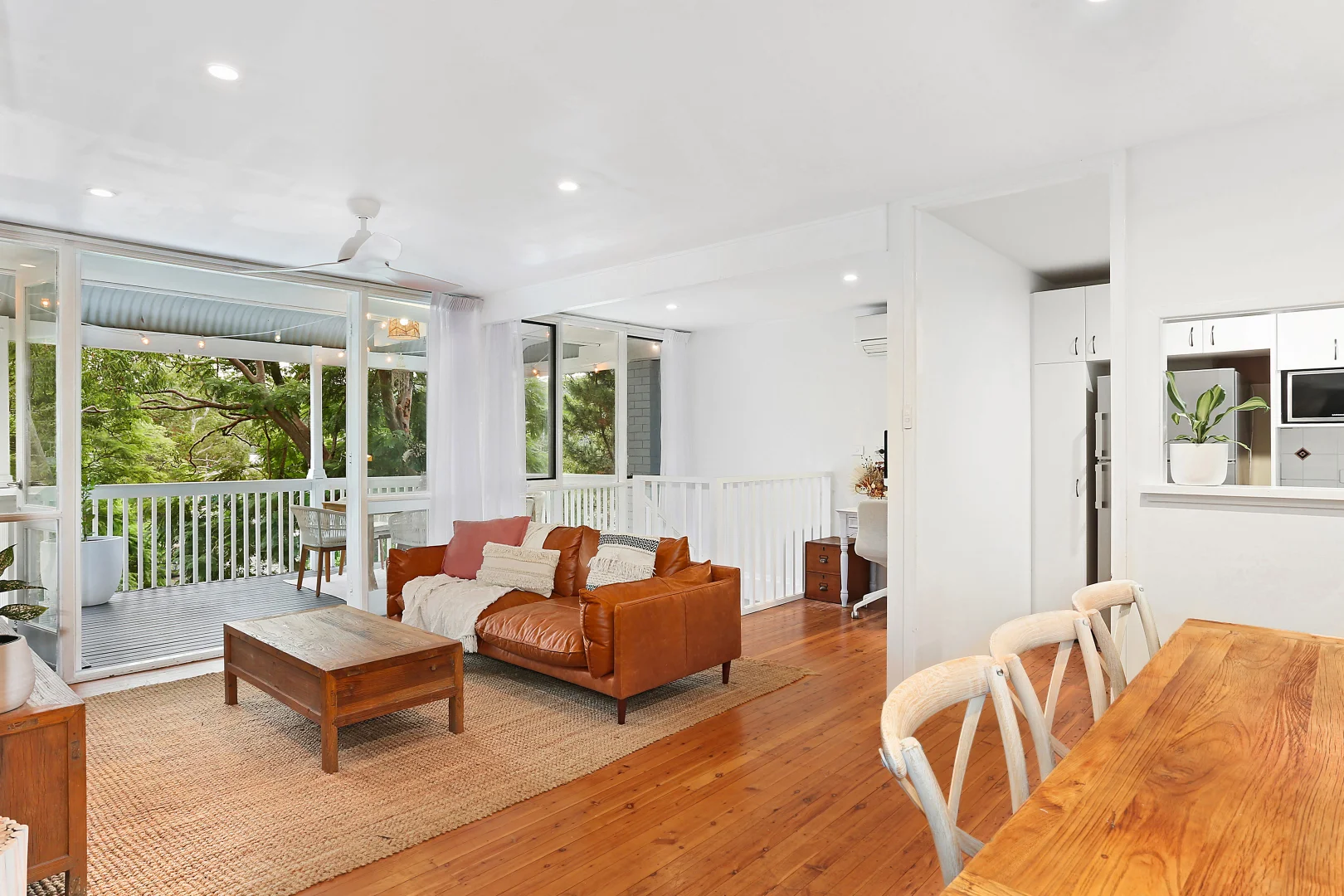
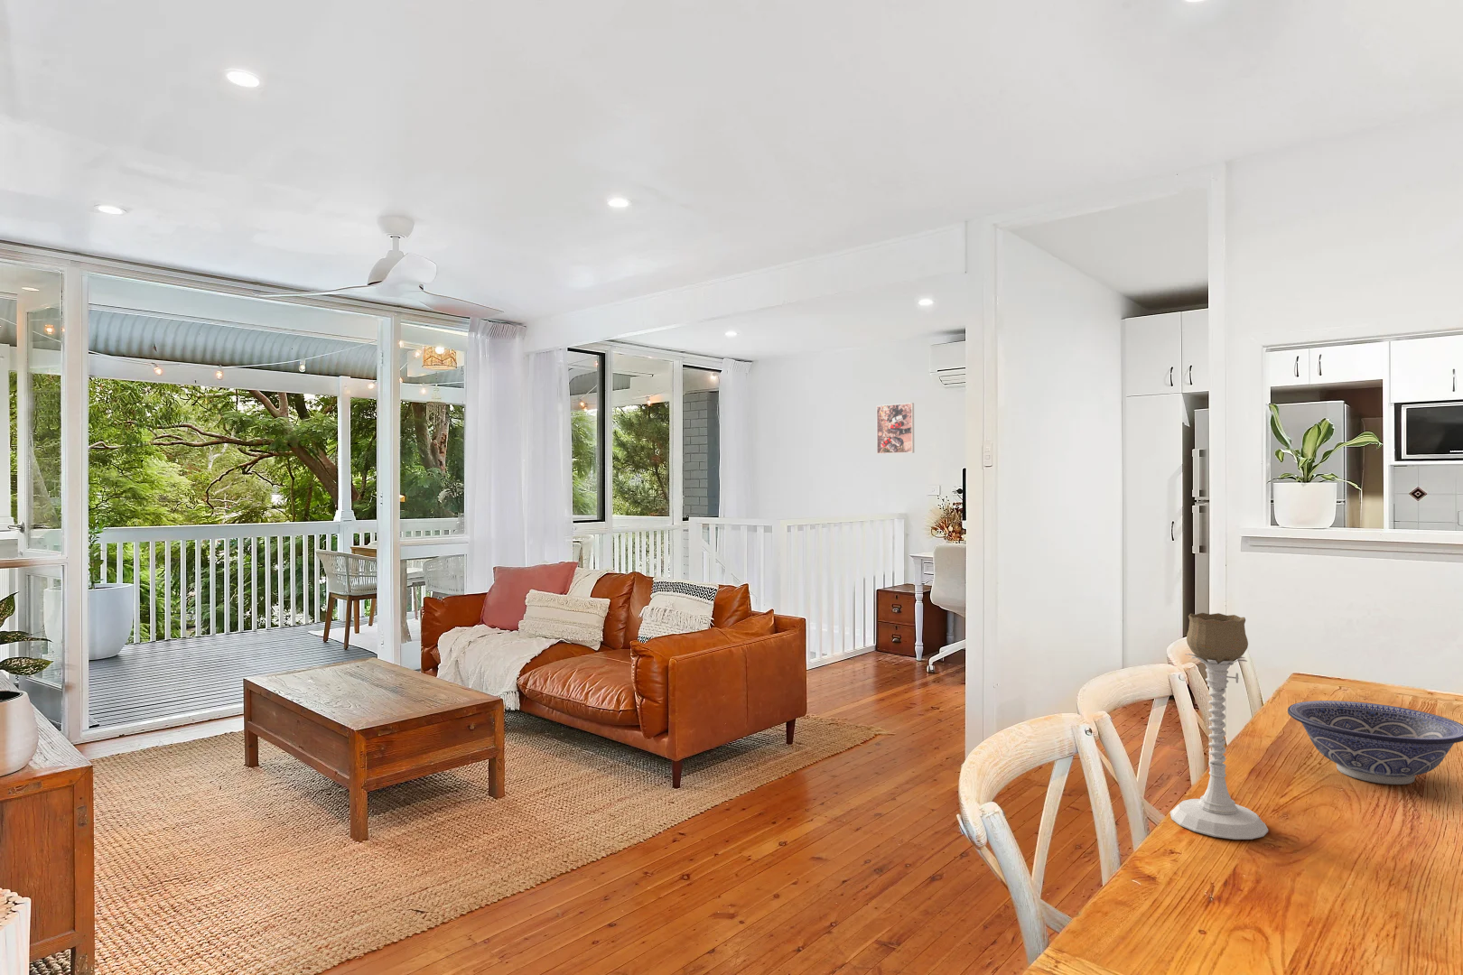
+ decorative bowl [1287,700,1463,786]
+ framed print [876,402,914,455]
+ candle holder [1169,612,1269,840]
